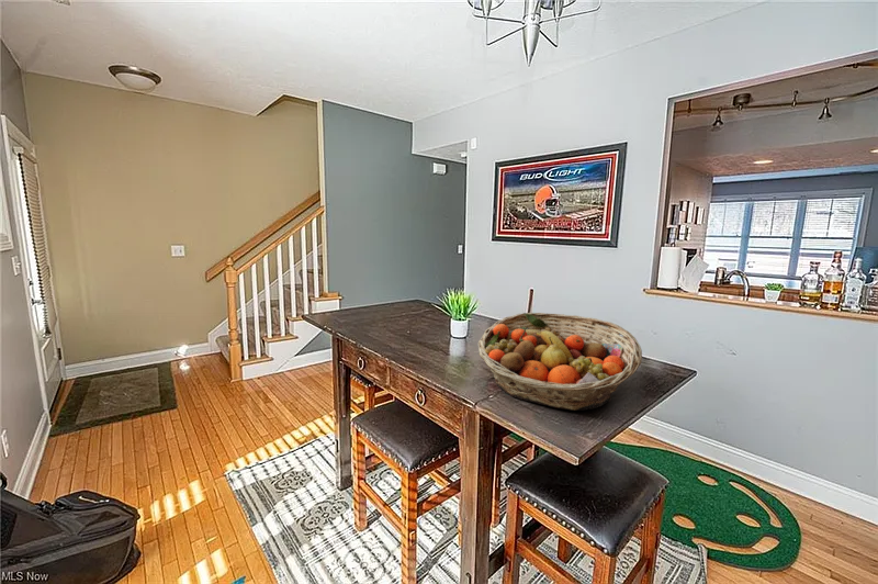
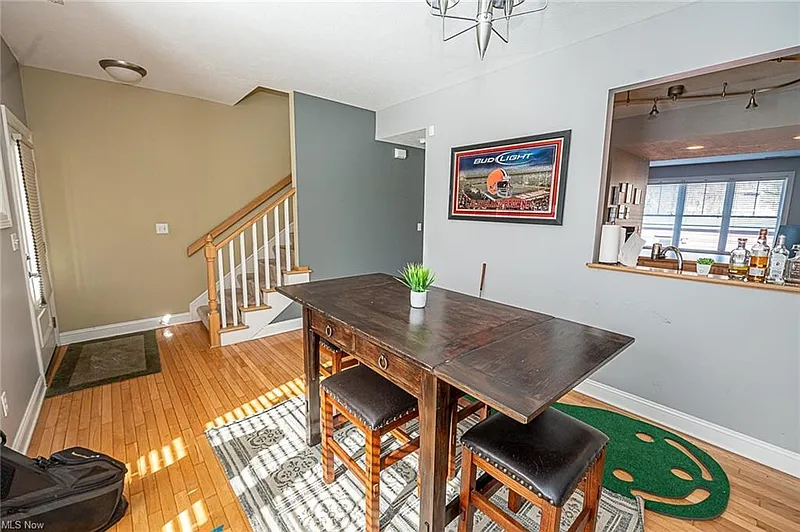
- fruit basket [477,312,643,412]
